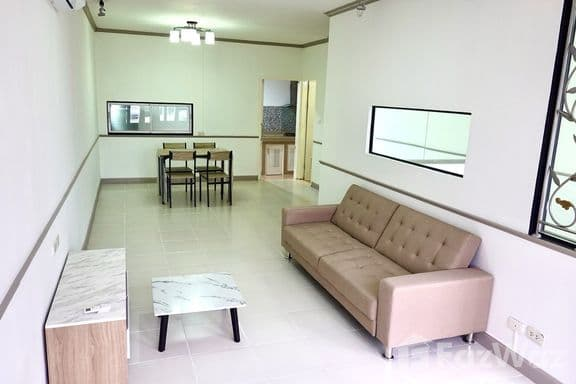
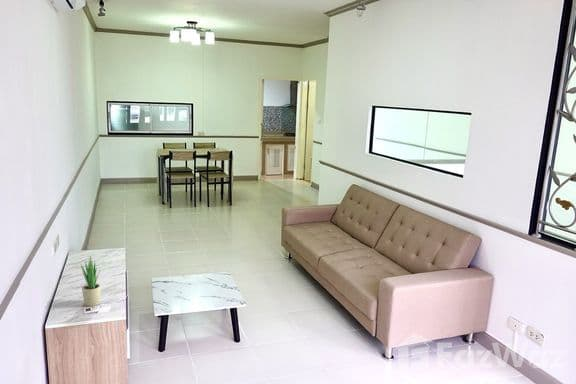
+ potted plant [79,255,102,307]
